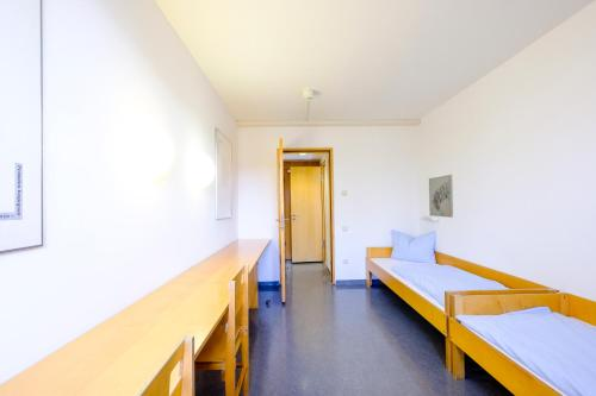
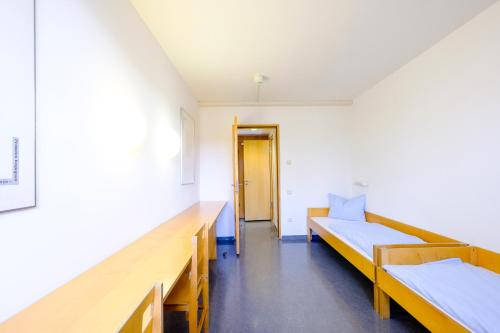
- wall art [428,174,454,219]
